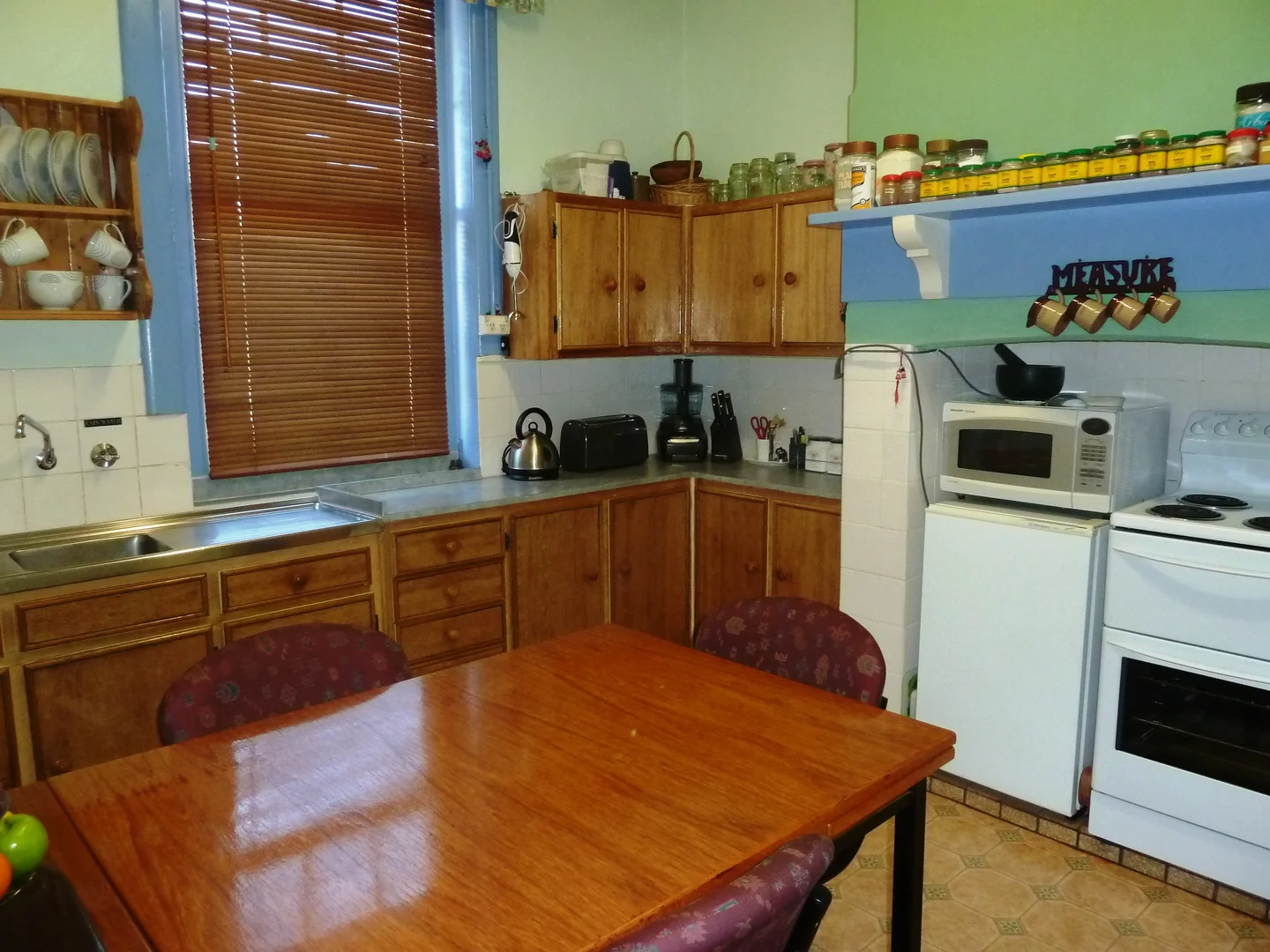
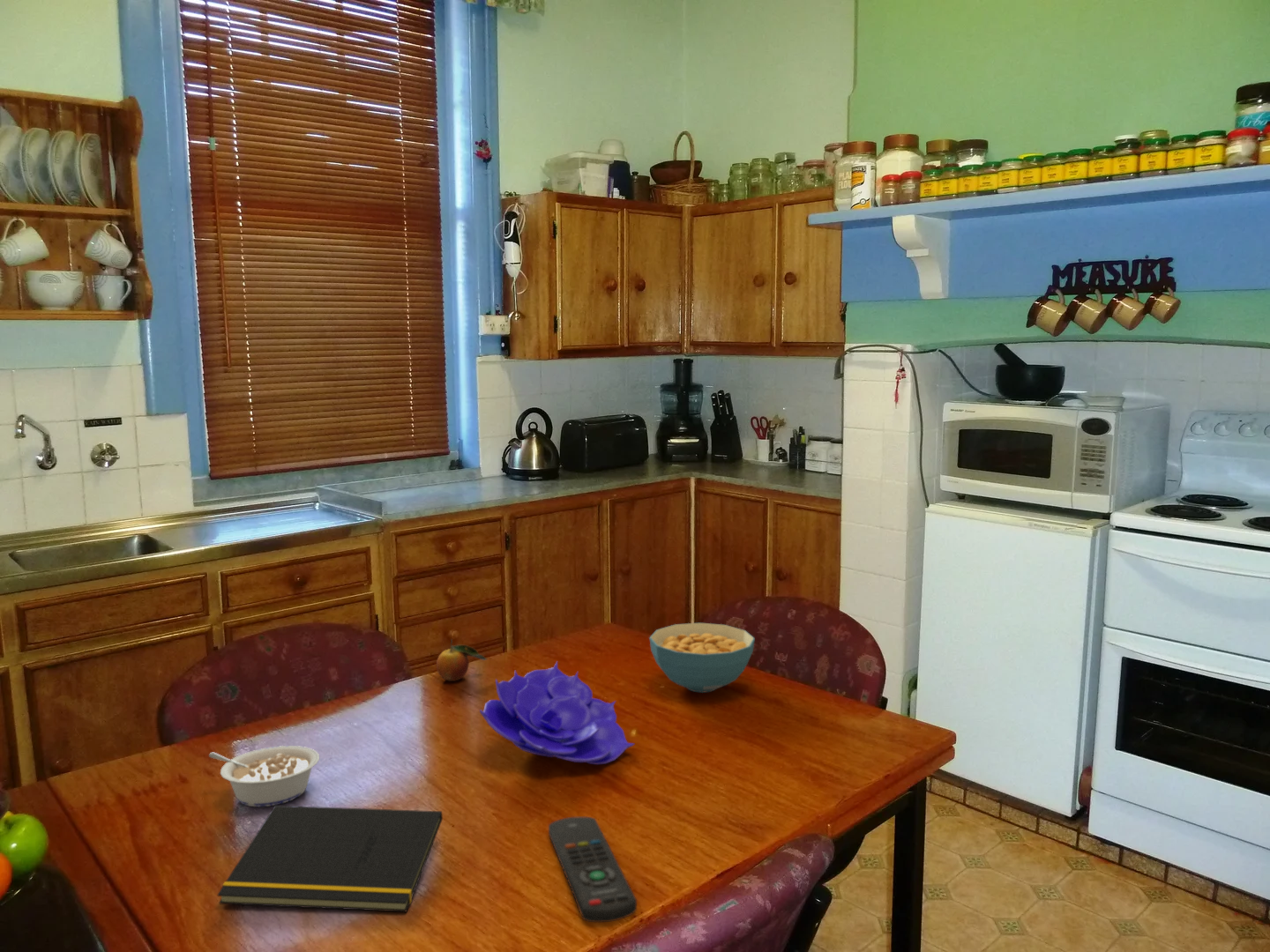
+ fruit [436,638,488,681]
+ notepad [217,805,444,912]
+ legume [208,745,320,807]
+ cereal bowl [648,621,756,694]
+ remote control [548,815,638,923]
+ decorative bowl [479,661,635,765]
